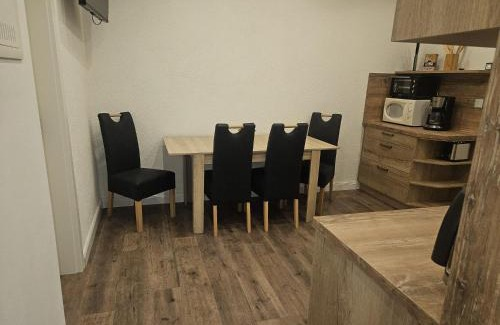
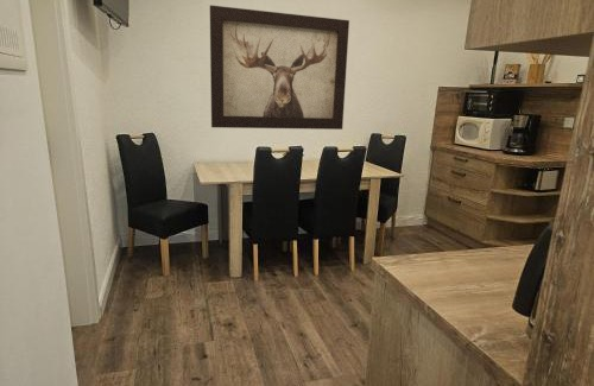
+ wall art [209,5,350,131]
